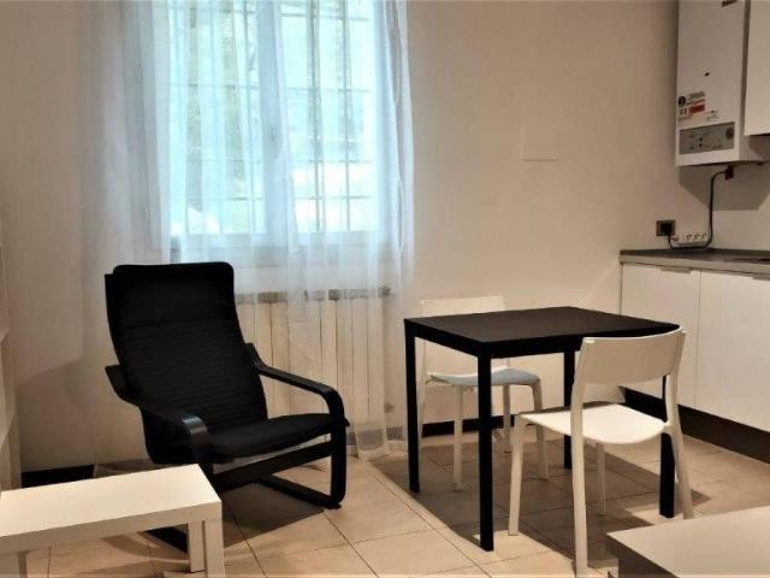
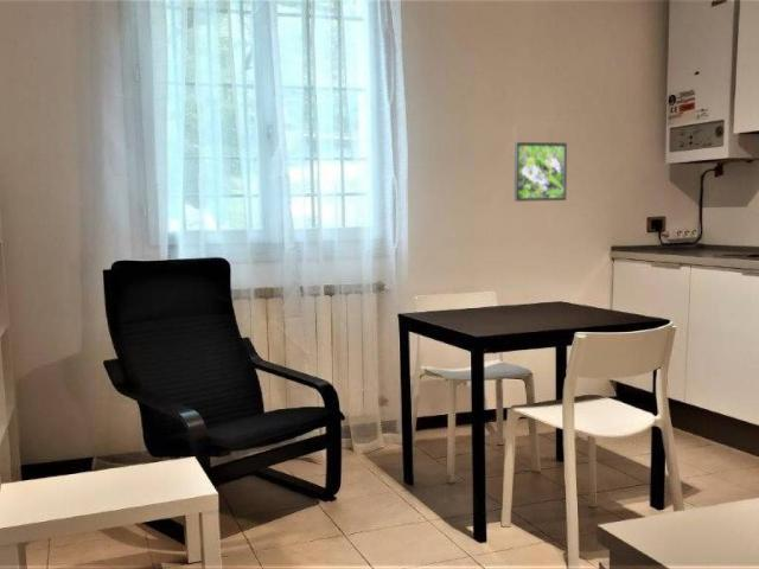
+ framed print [514,141,568,203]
